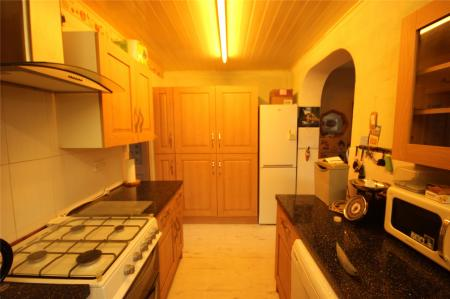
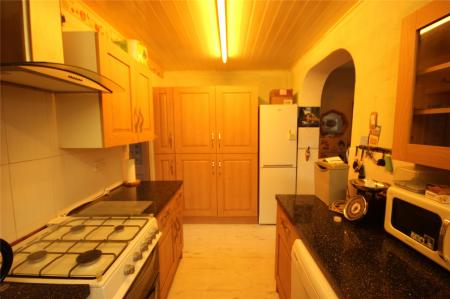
- banana [335,241,359,277]
